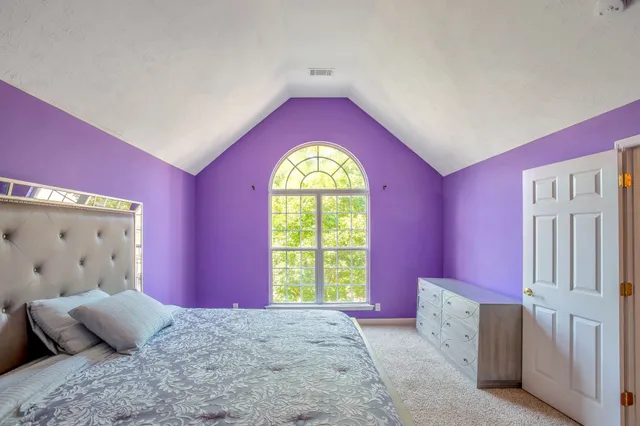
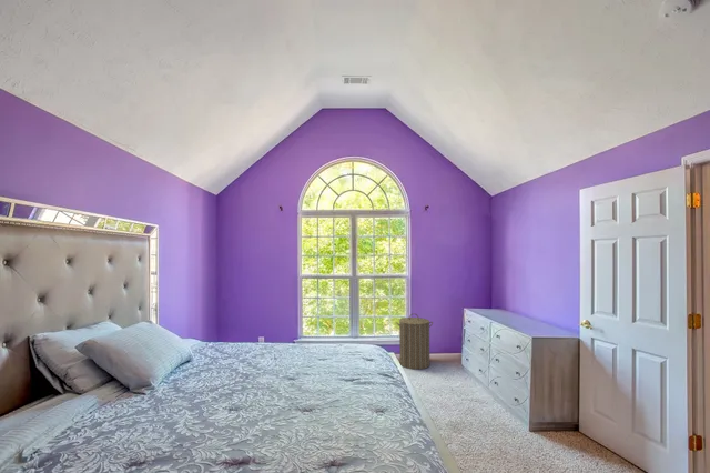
+ laundry hamper [395,312,434,371]
